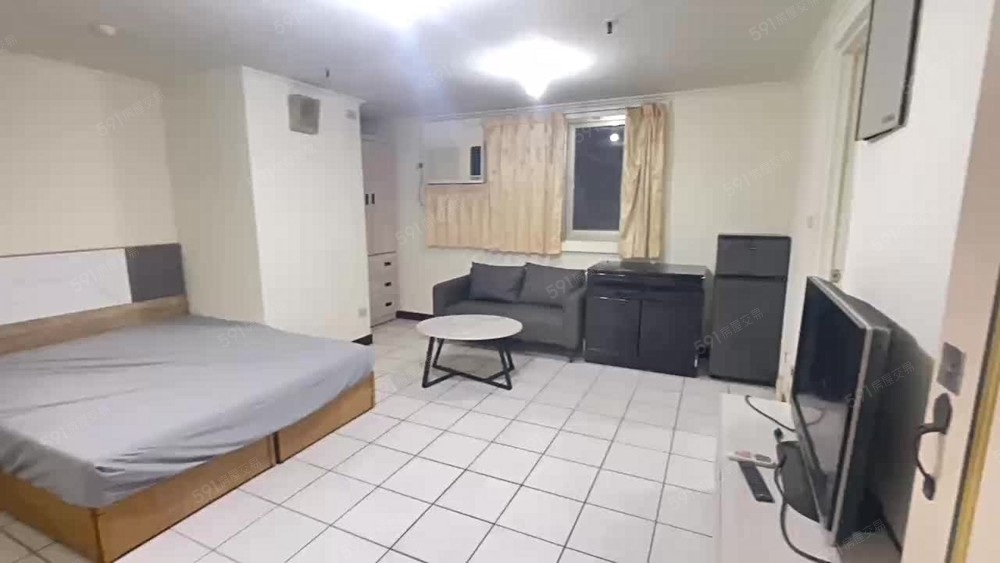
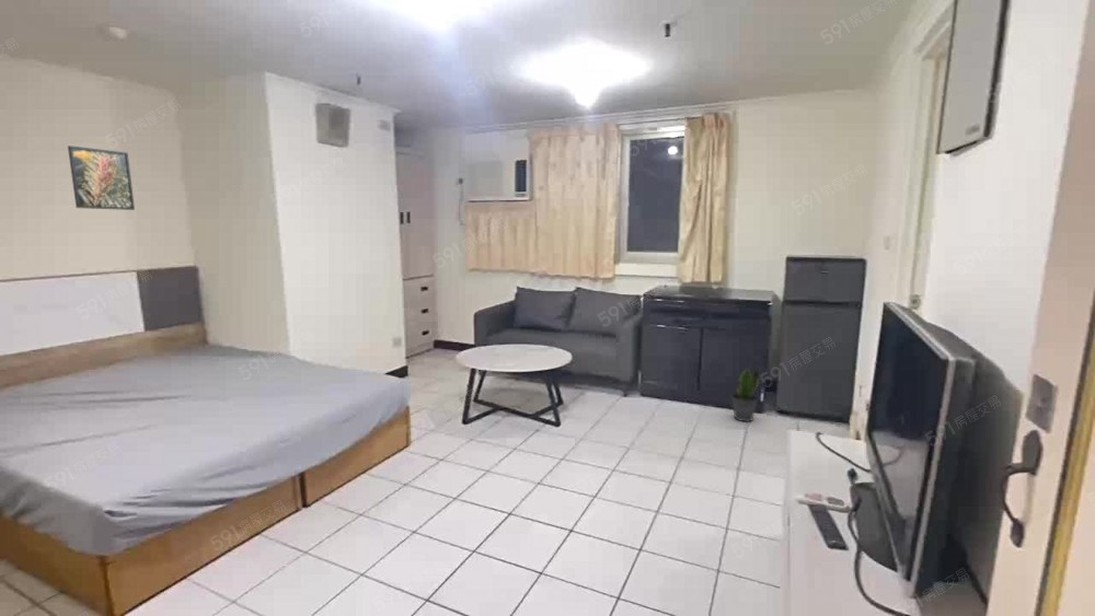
+ potted plant [730,367,760,423]
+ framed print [67,144,136,211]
